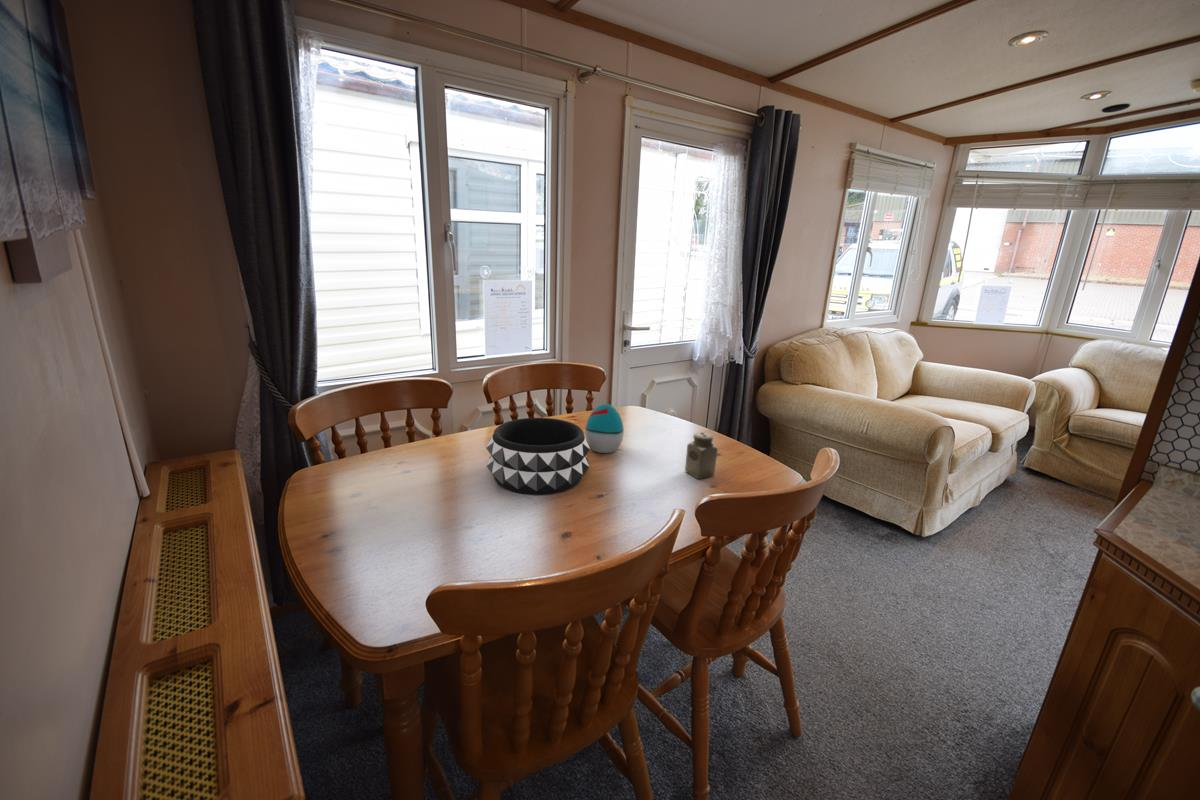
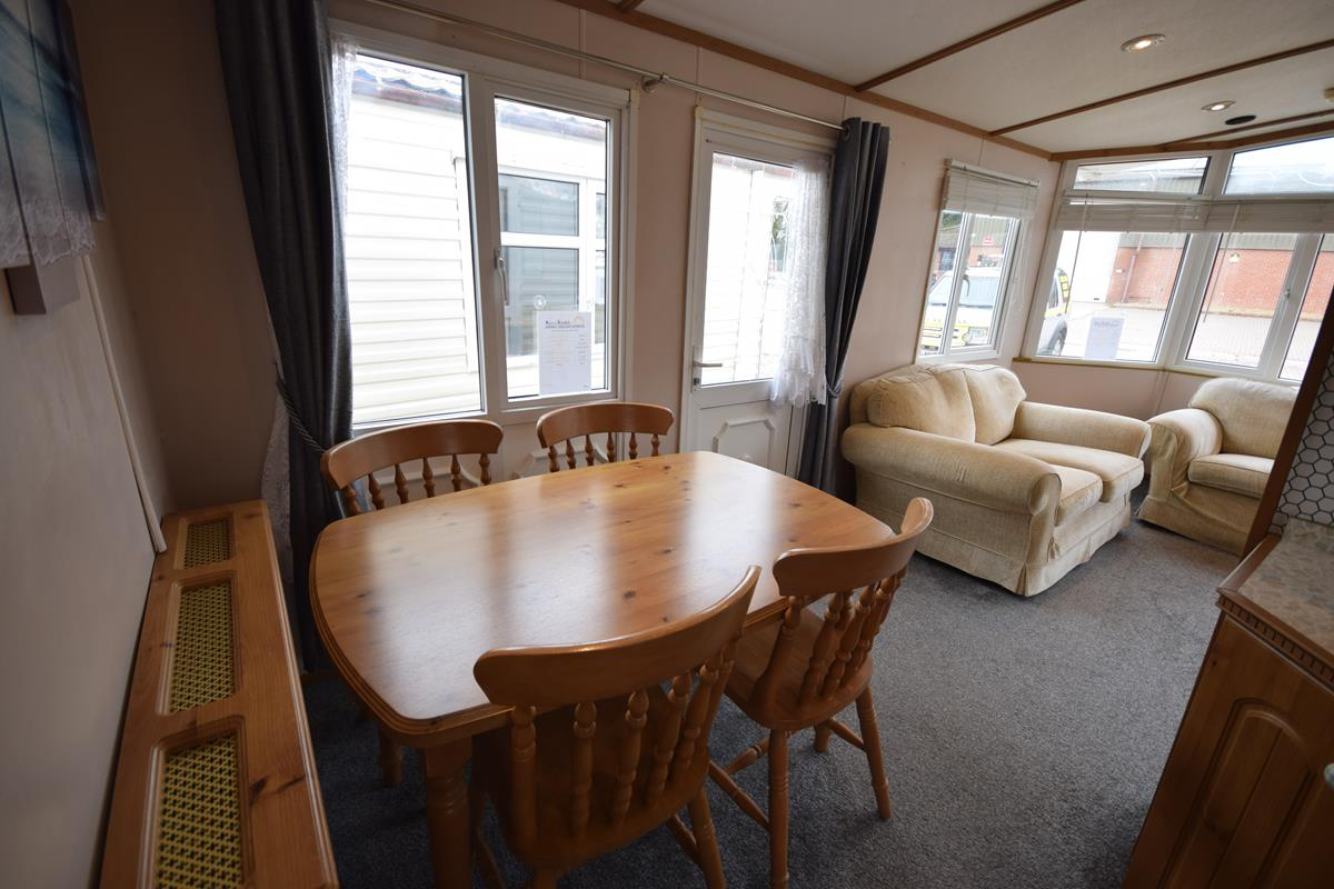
- decorative egg [584,403,625,454]
- salt shaker [684,432,719,480]
- decorative bowl [485,417,591,496]
